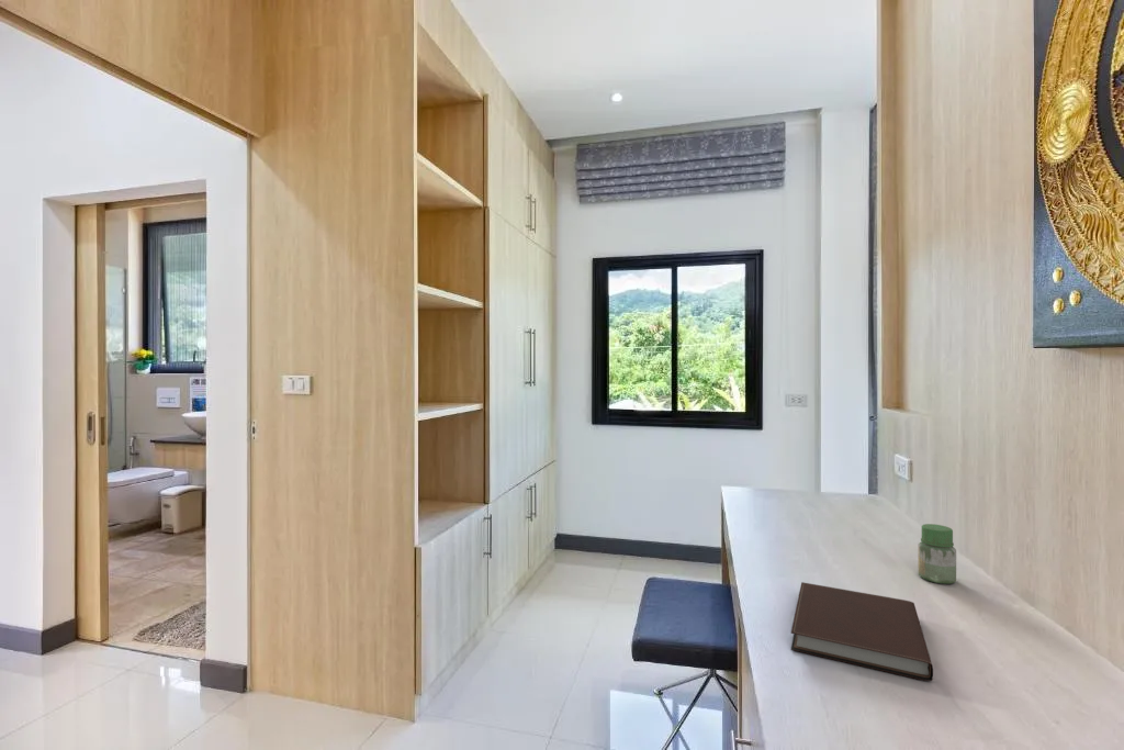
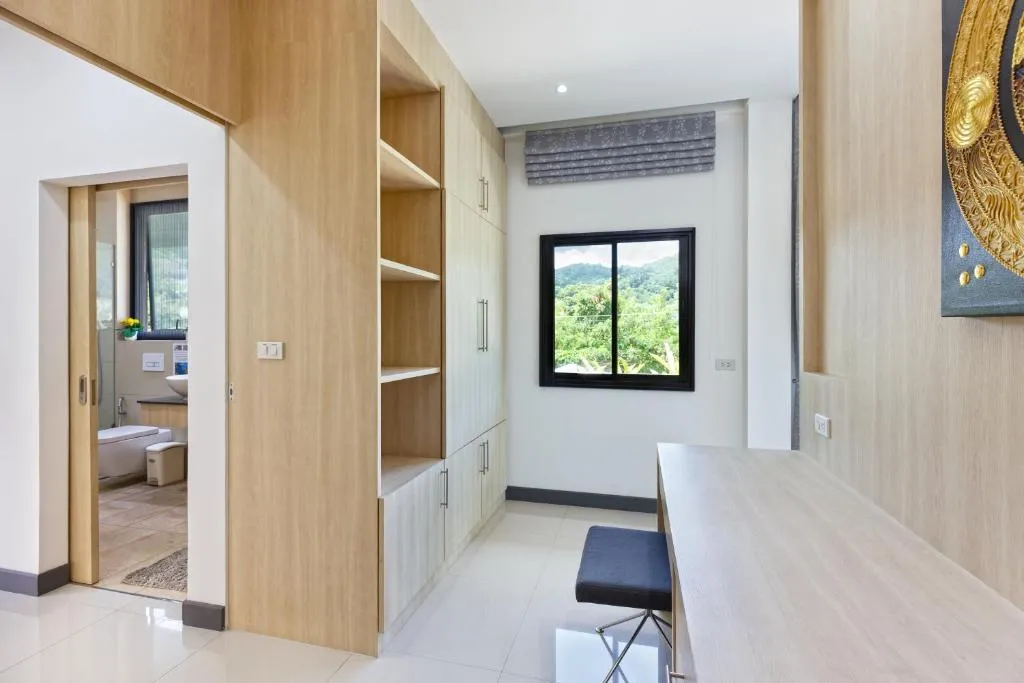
- notebook [790,581,934,682]
- jar [917,523,957,585]
